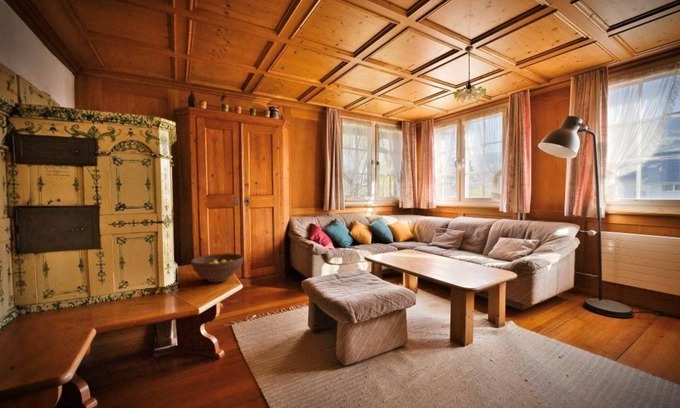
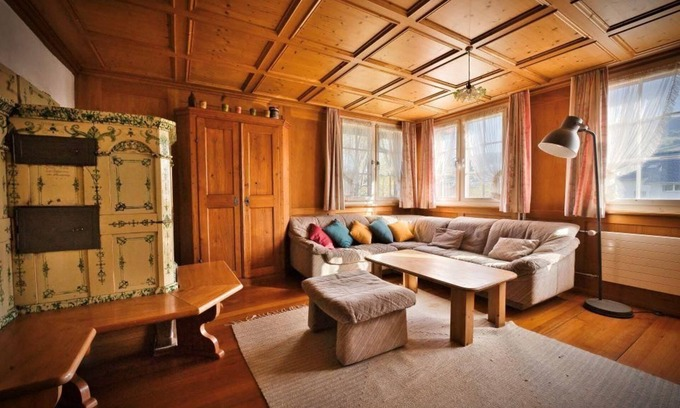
- fruit bowl [190,252,244,283]
